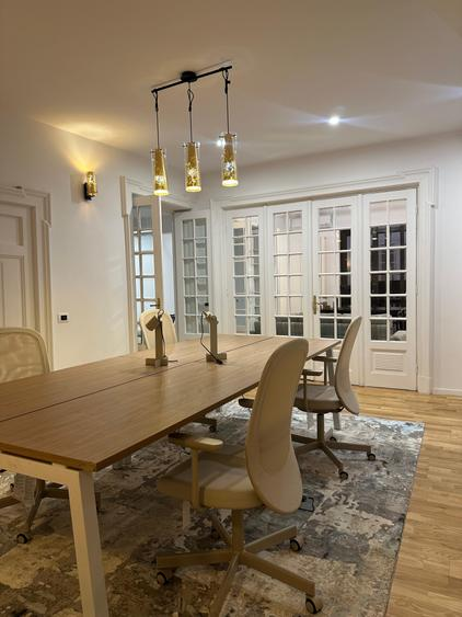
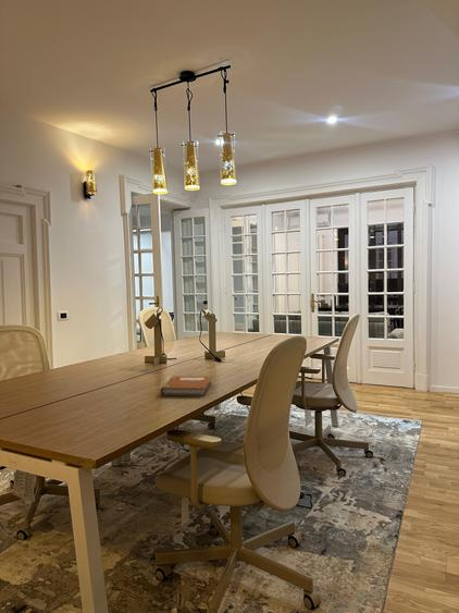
+ notebook [160,375,213,397]
